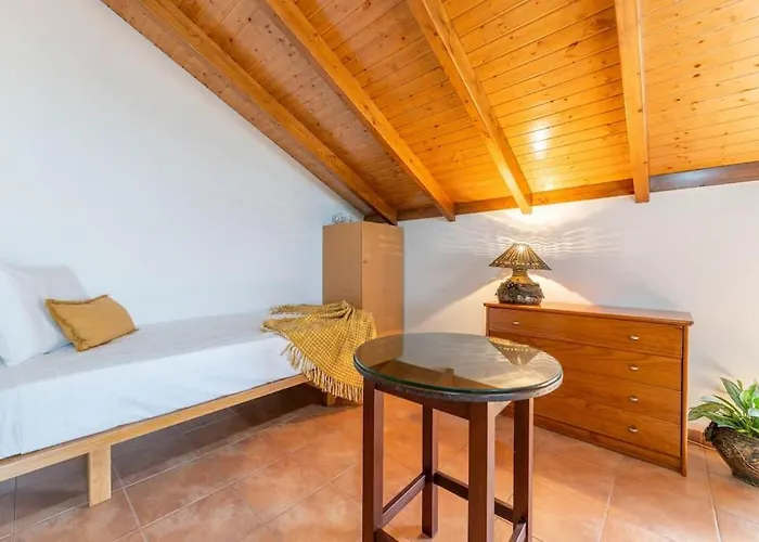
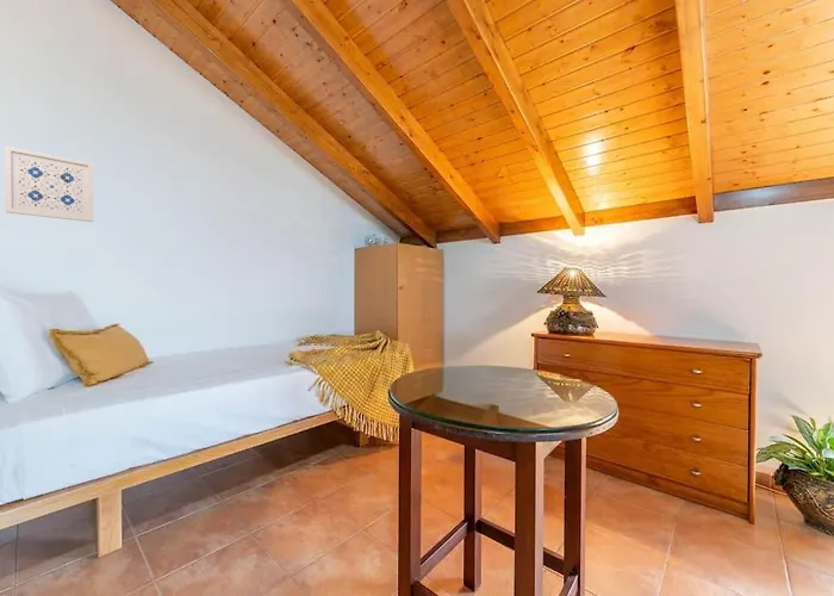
+ wall art [4,144,94,223]
